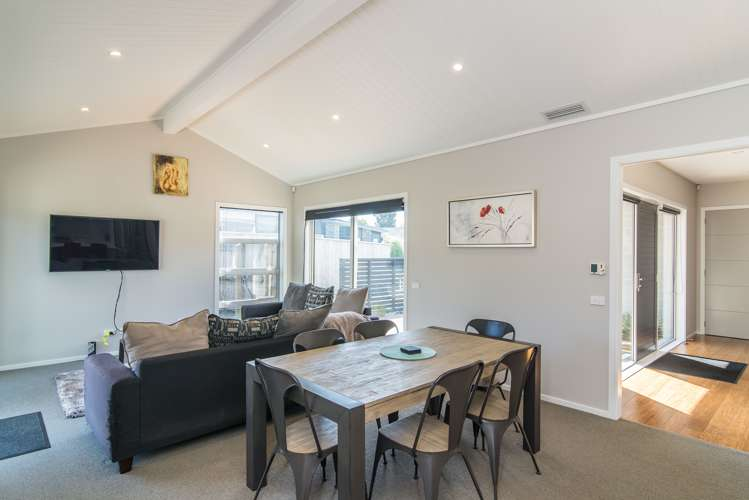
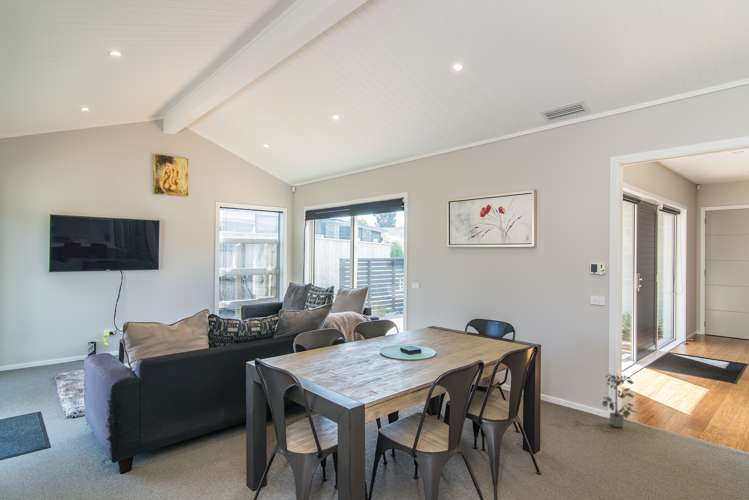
+ potted plant [601,373,640,428]
